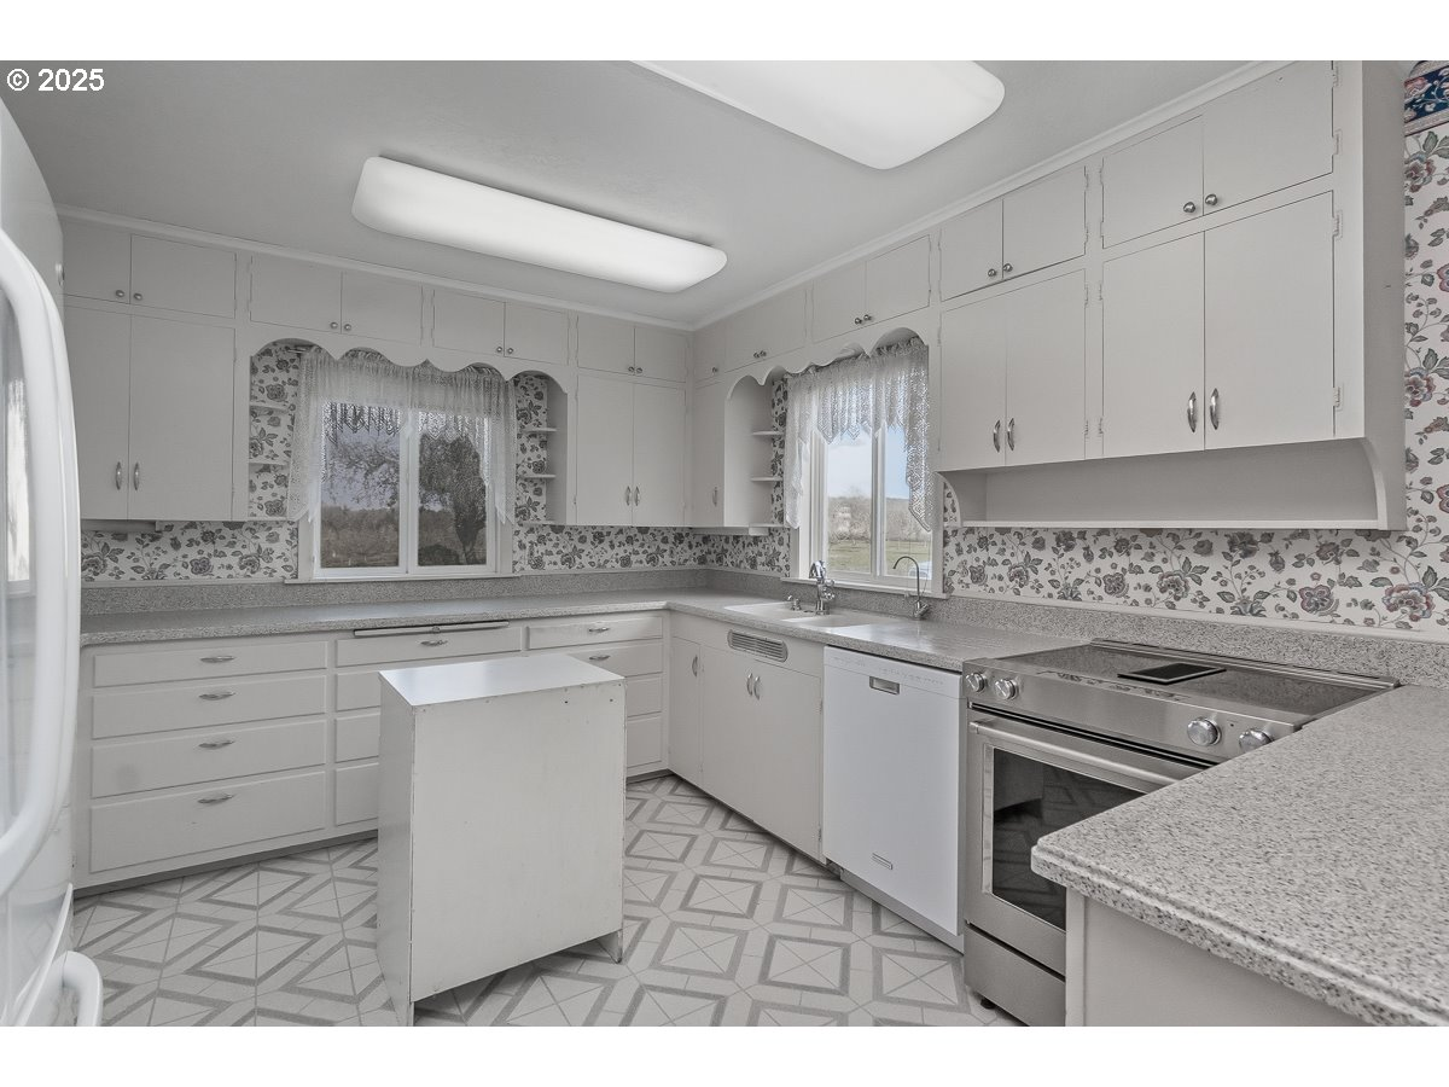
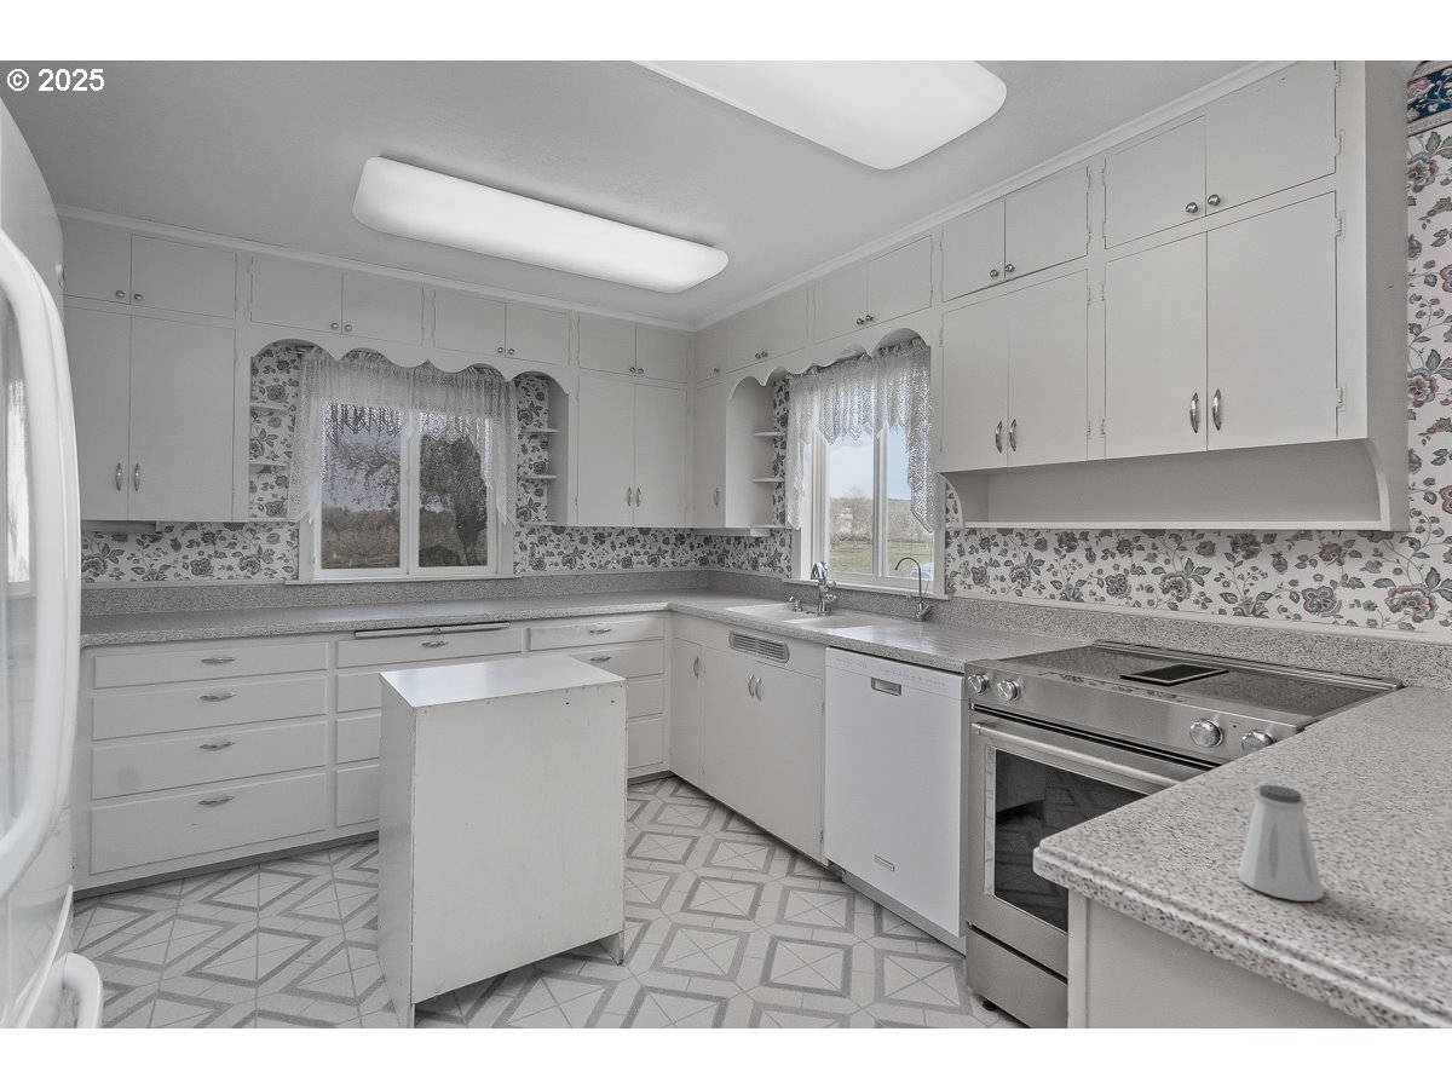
+ saltshaker [1237,784,1325,901]
